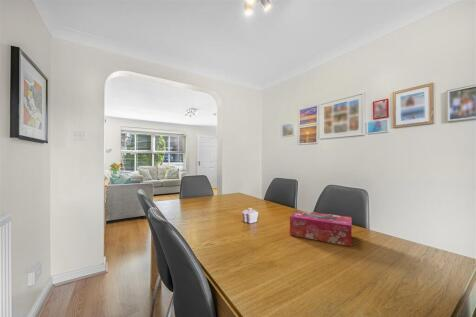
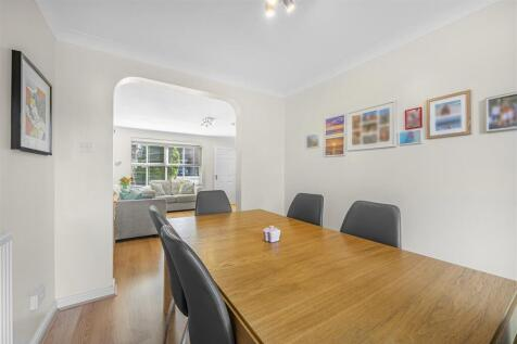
- tissue box [289,209,353,248]
